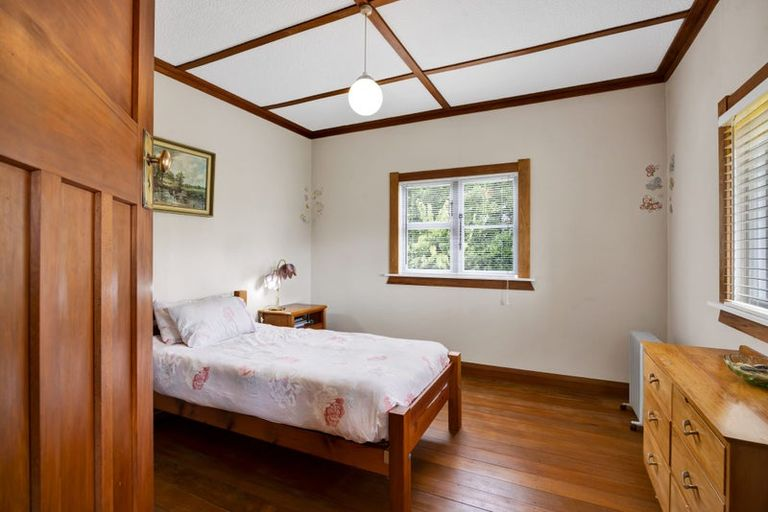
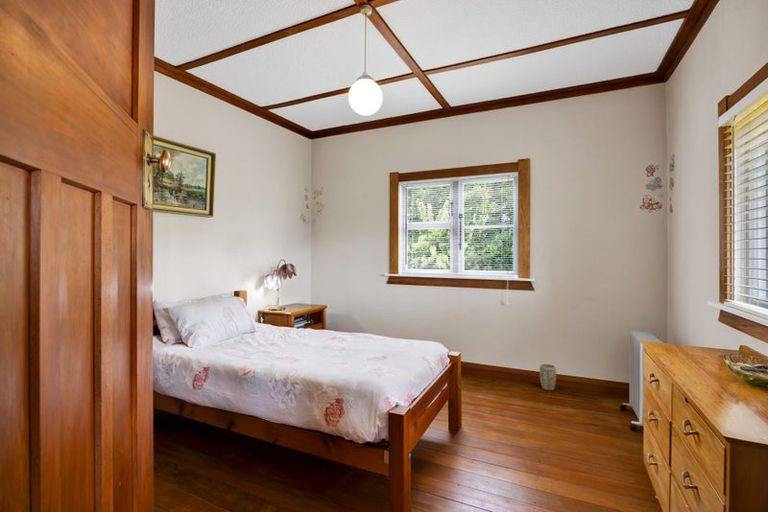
+ plant pot [539,363,557,391]
